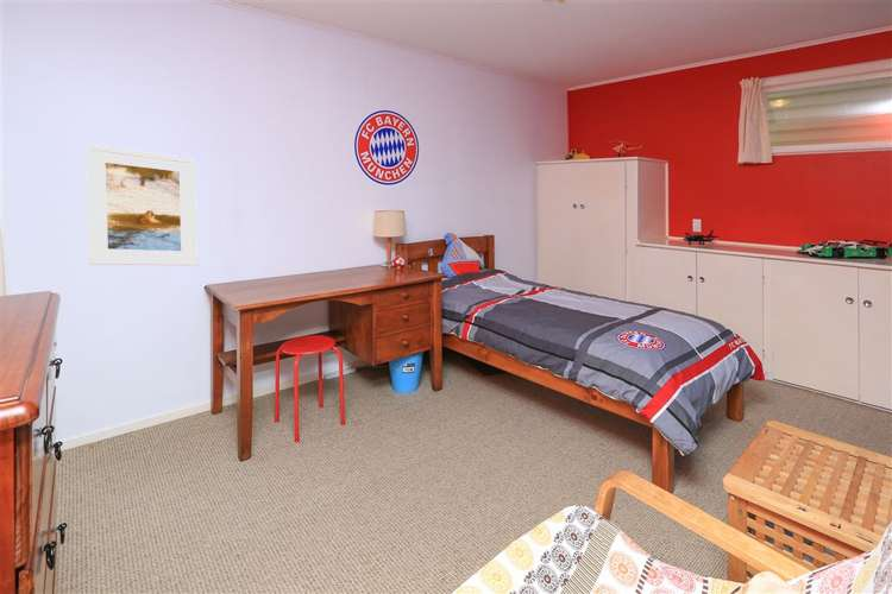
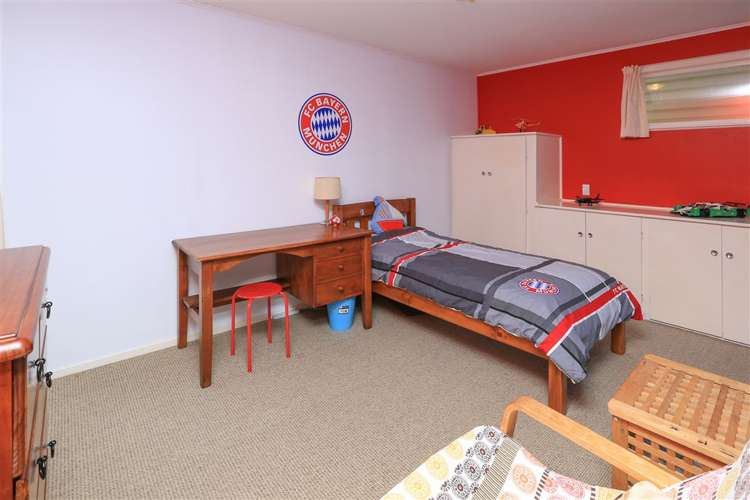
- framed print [84,143,199,267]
